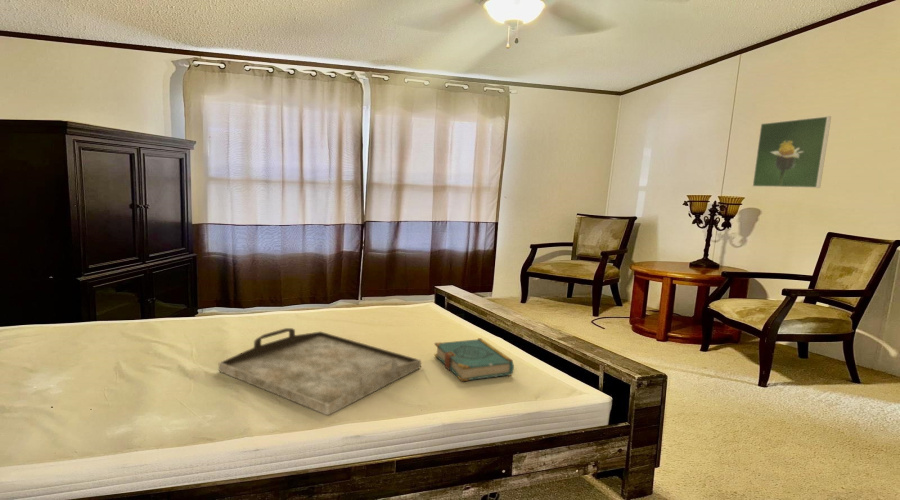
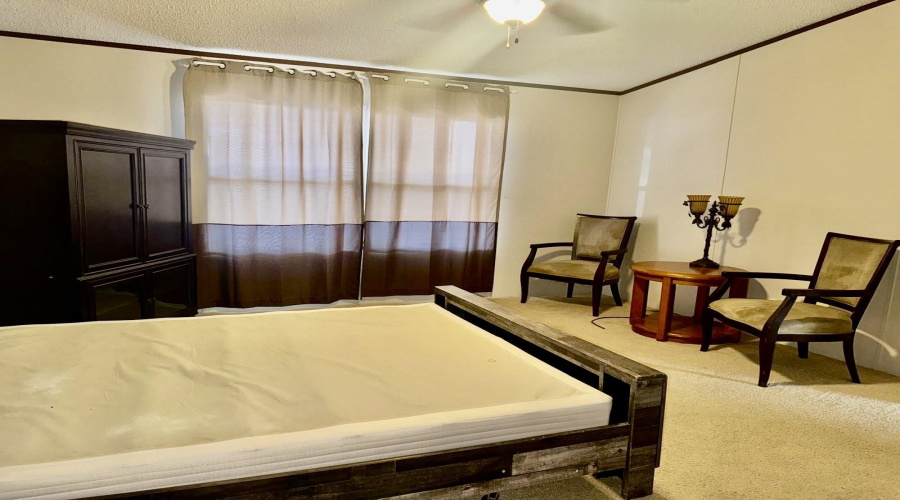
- serving tray [218,327,422,416]
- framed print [751,115,832,189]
- book [433,337,515,382]
